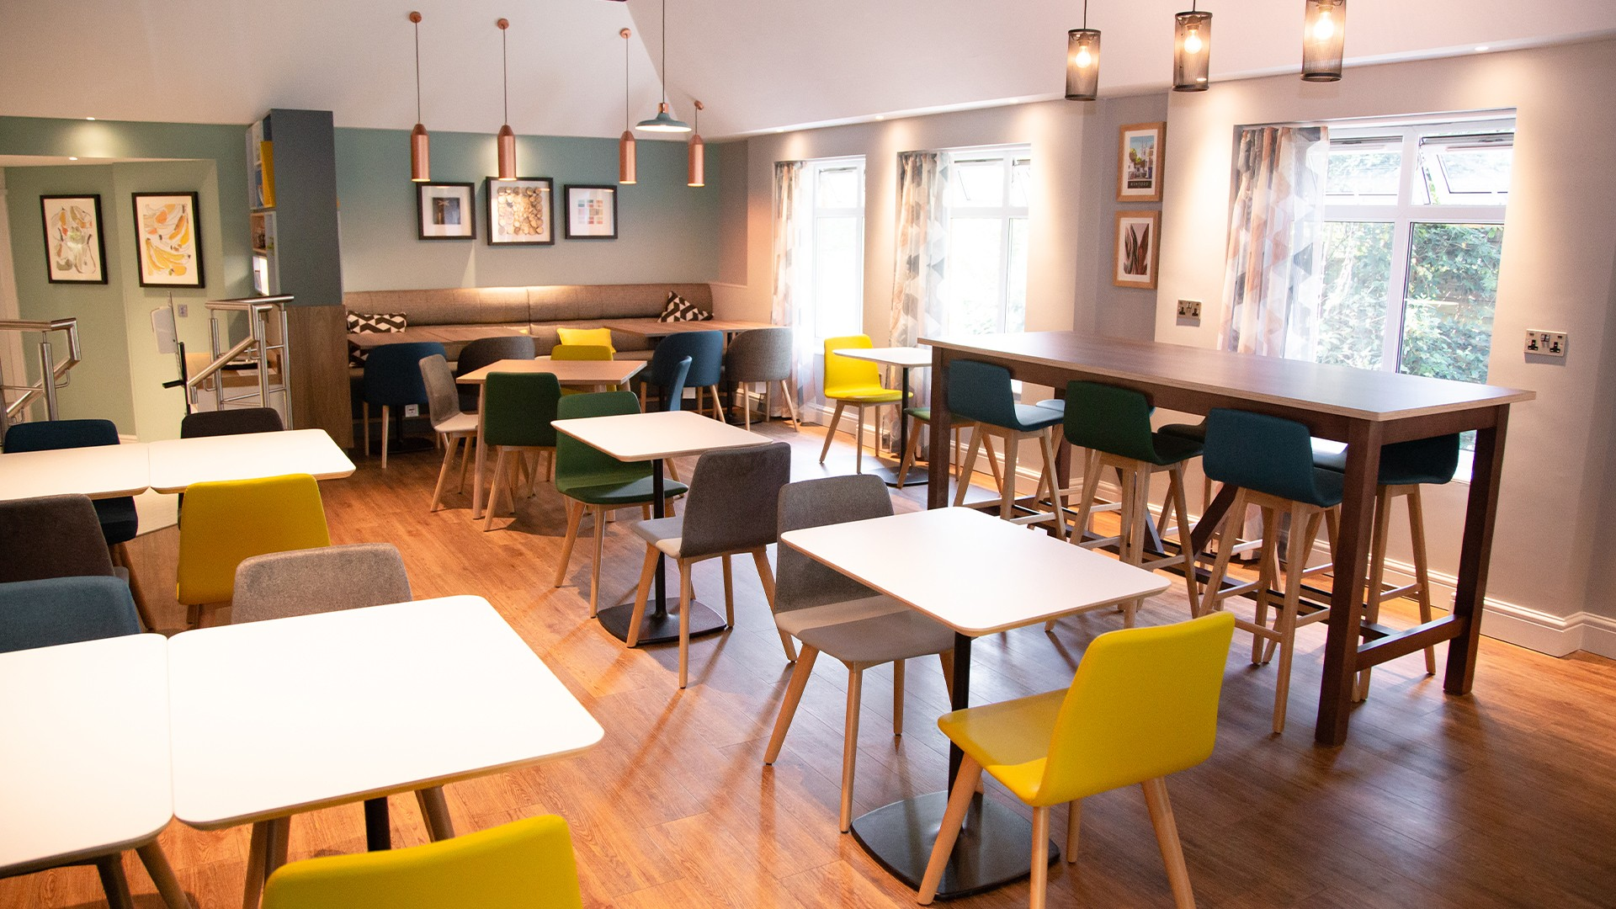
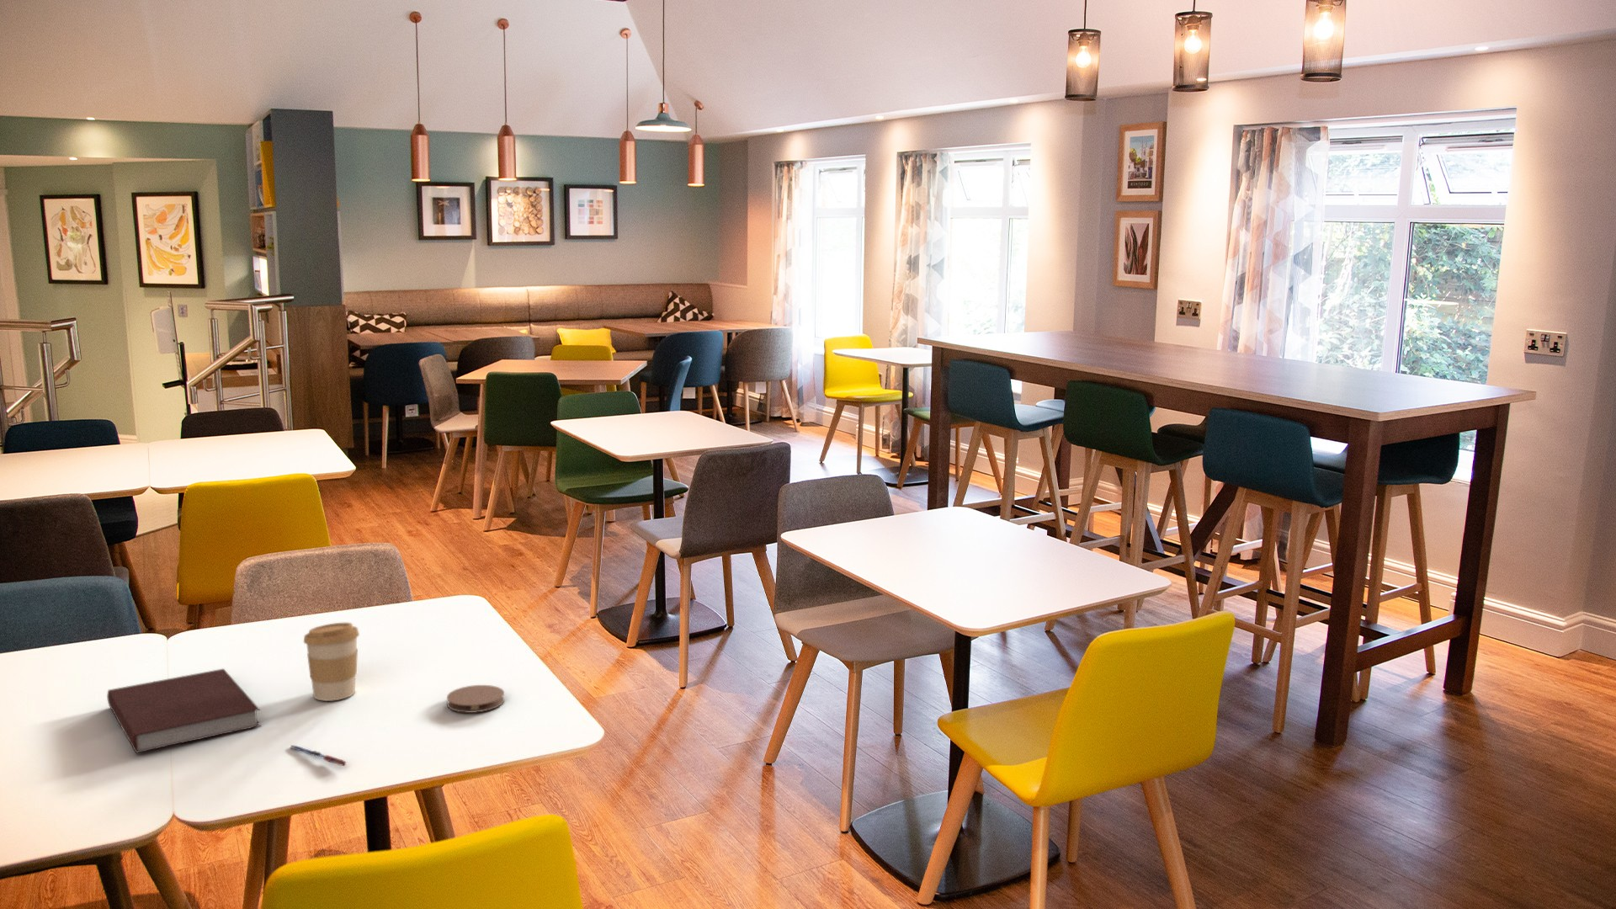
+ coaster [446,685,505,714]
+ coffee cup [303,622,361,701]
+ pen [287,744,347,767]
+ notebook [107,667,262,754]
